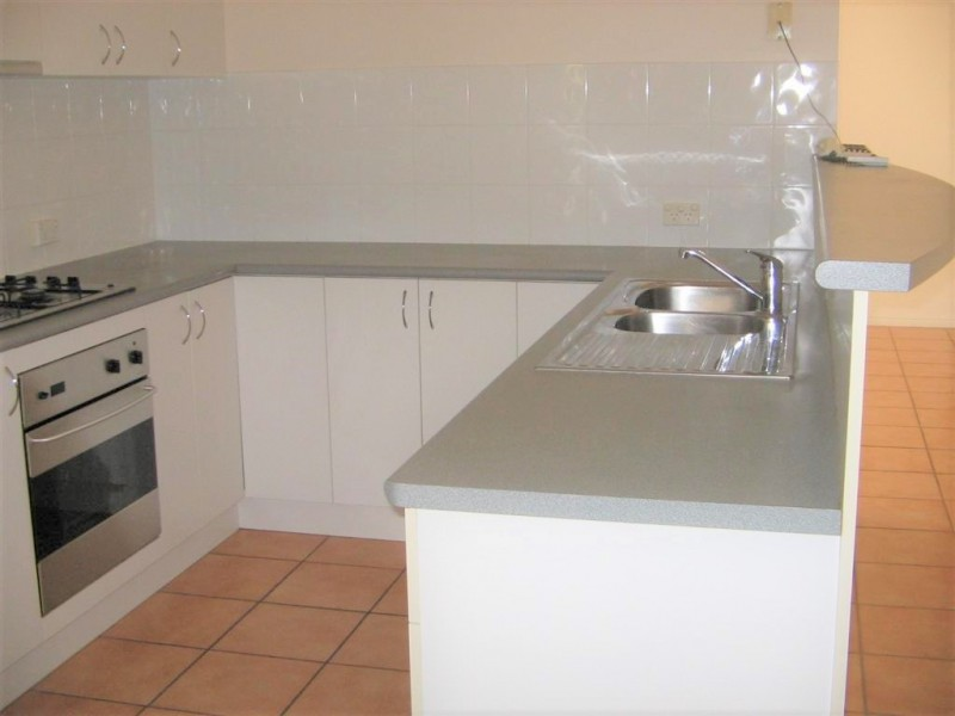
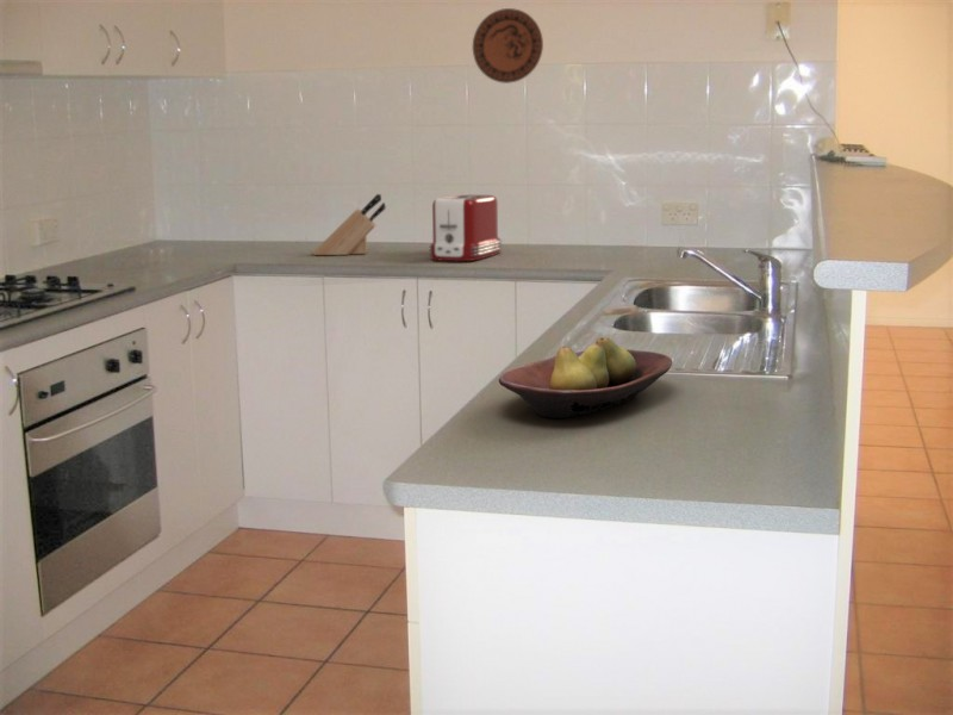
+ fruit bowl [498,336,673,419]
+ knife block [312,193,387,256]
+ toaster [428,194,503,262]
+ decorative plate [472,7,544,85]
